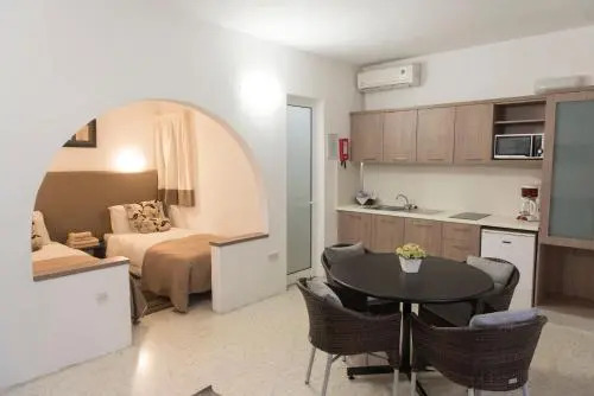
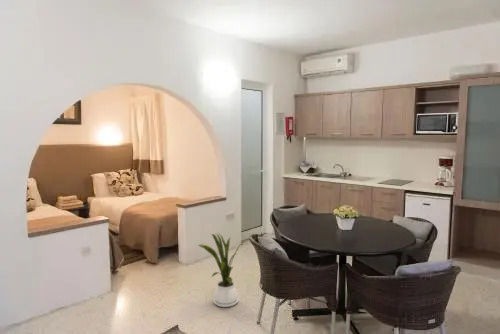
+ house plant [198,232,244,308]
